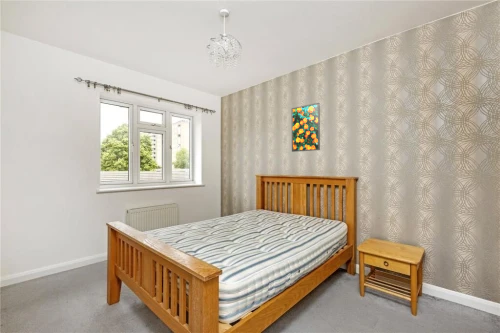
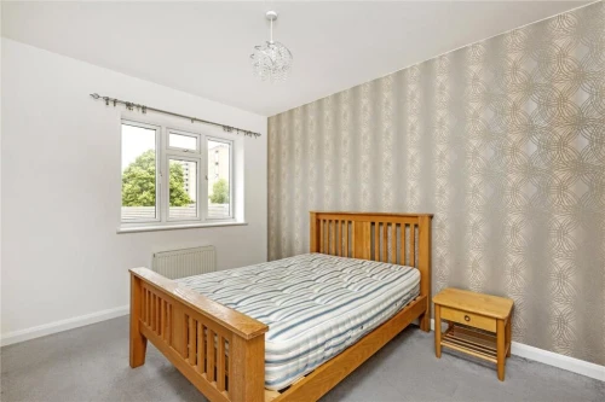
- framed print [291,102,321,153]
